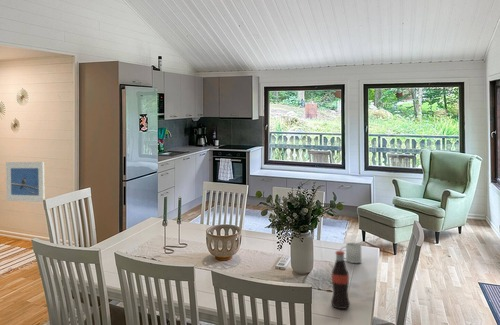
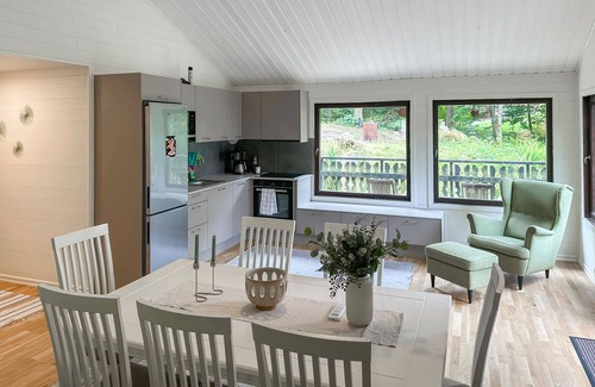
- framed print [5,161,46,203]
- bottle [330,250,351,310]
- mug [339,242,362,264]
